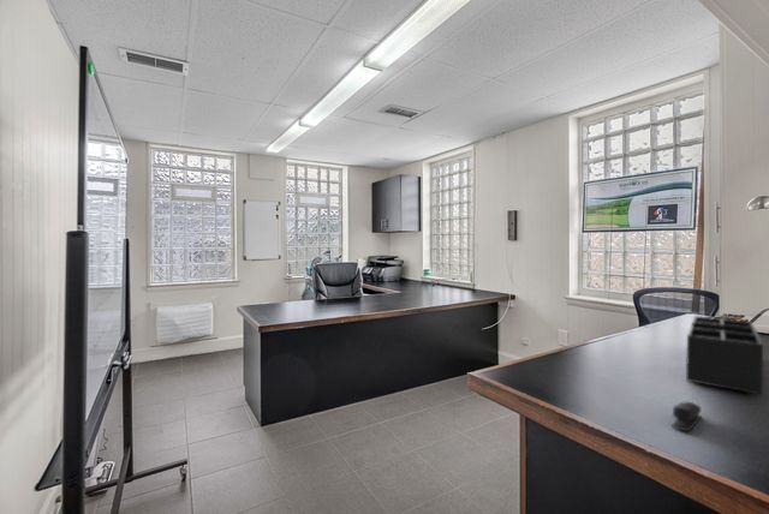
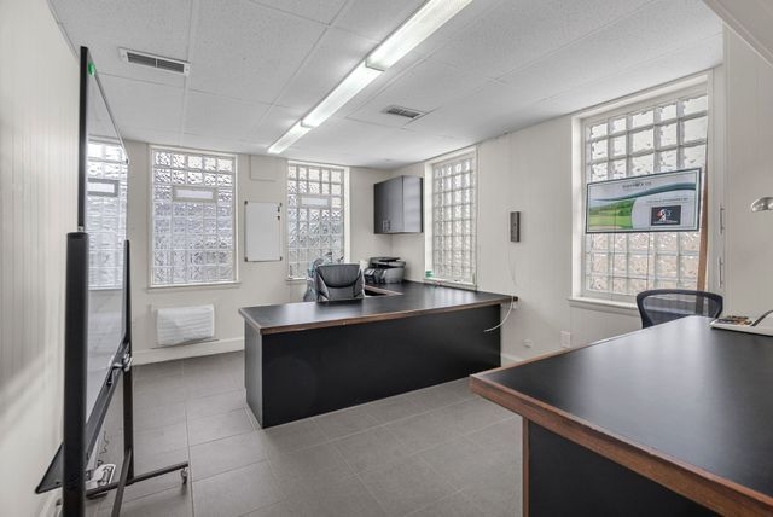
- stapler [670,401,702,432]
- desk organizer [685,315,764,395]
